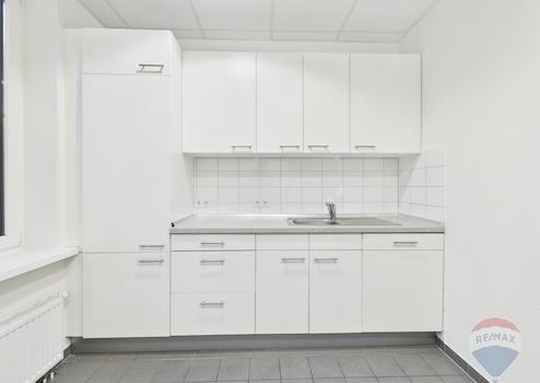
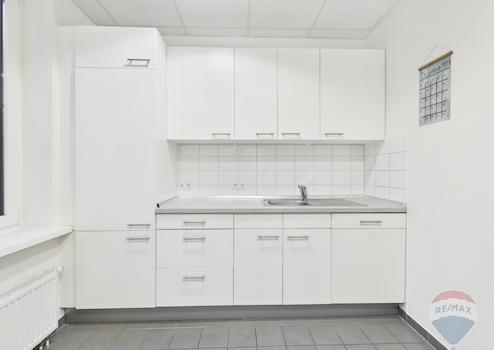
+ calendar [417,46,454,127]
